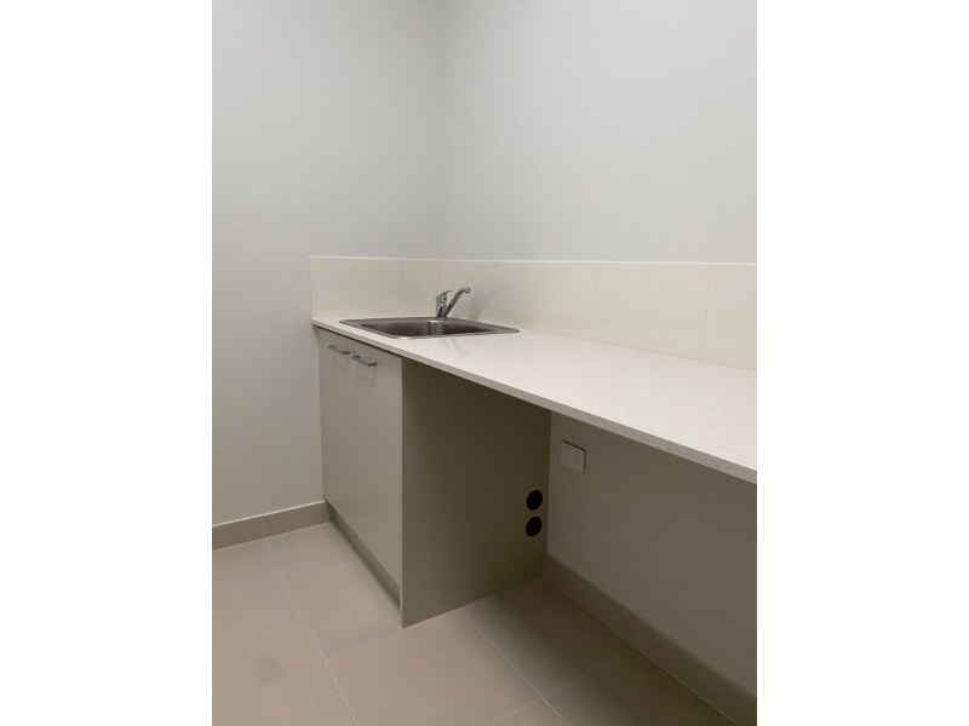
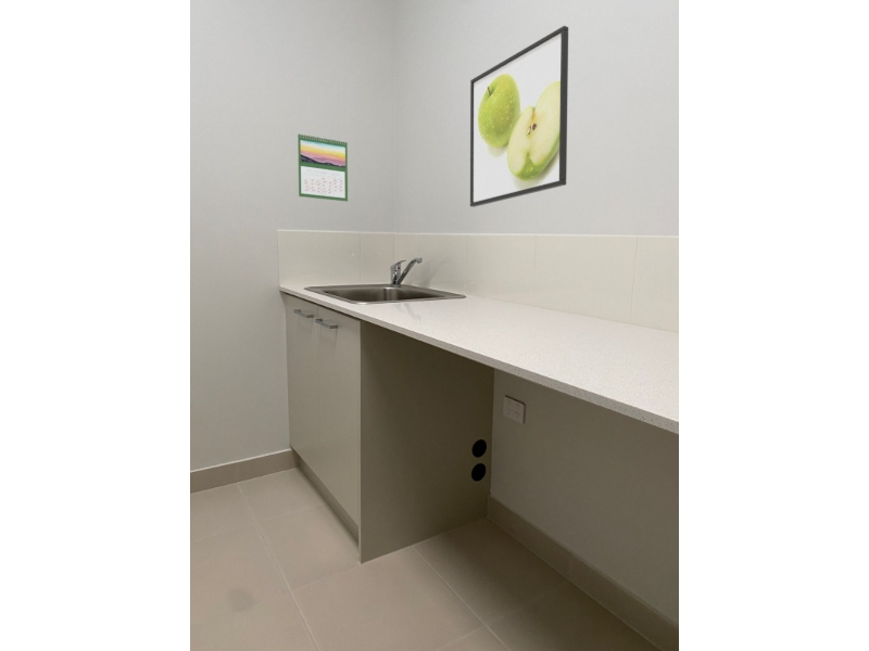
+ calendar [297,132,349,203]
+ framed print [469,25,569,208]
